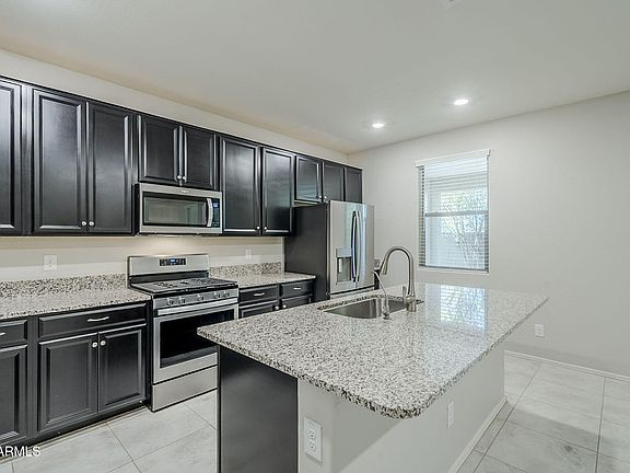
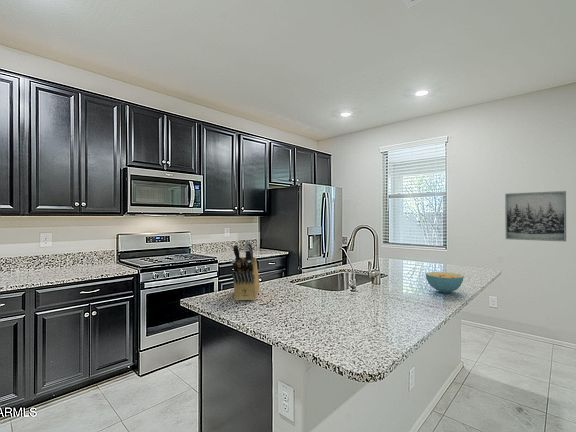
+ cereal bowl [425,271,465,294]
+ wall art [504,190,567,242]
+ knife block [230,241,260,302]
